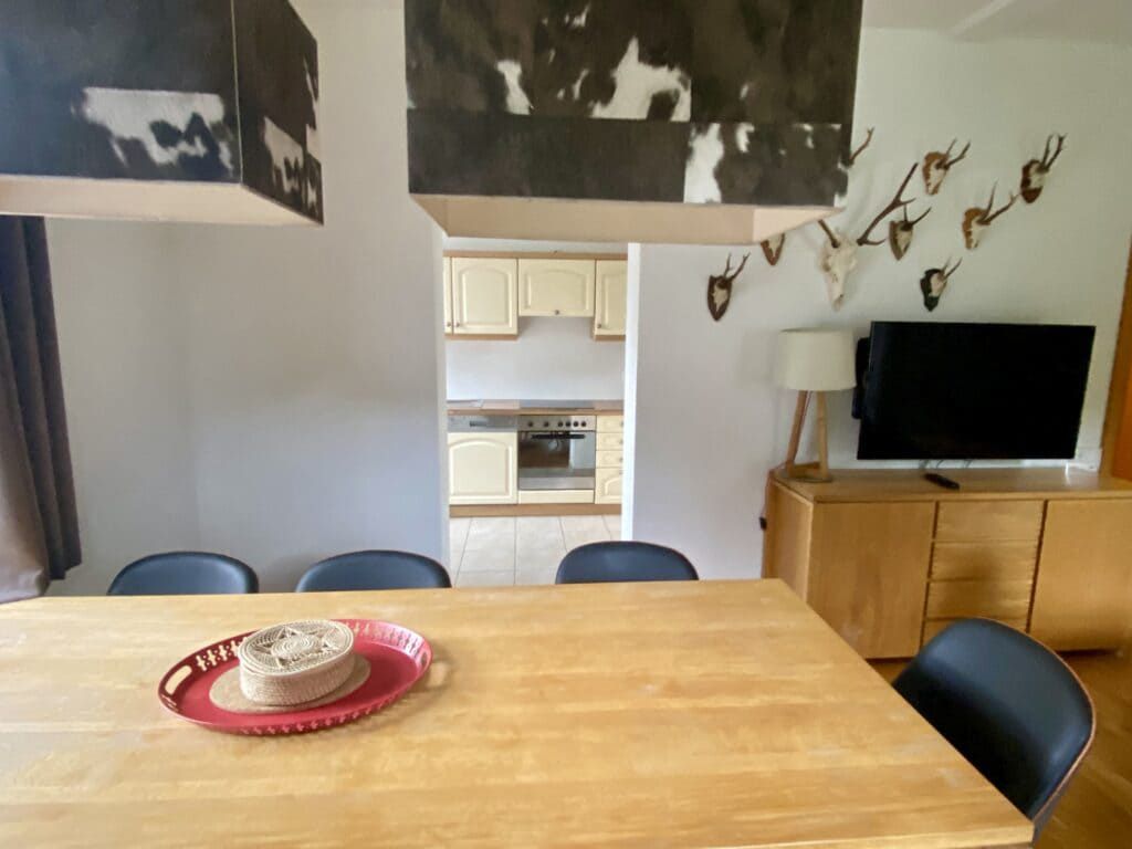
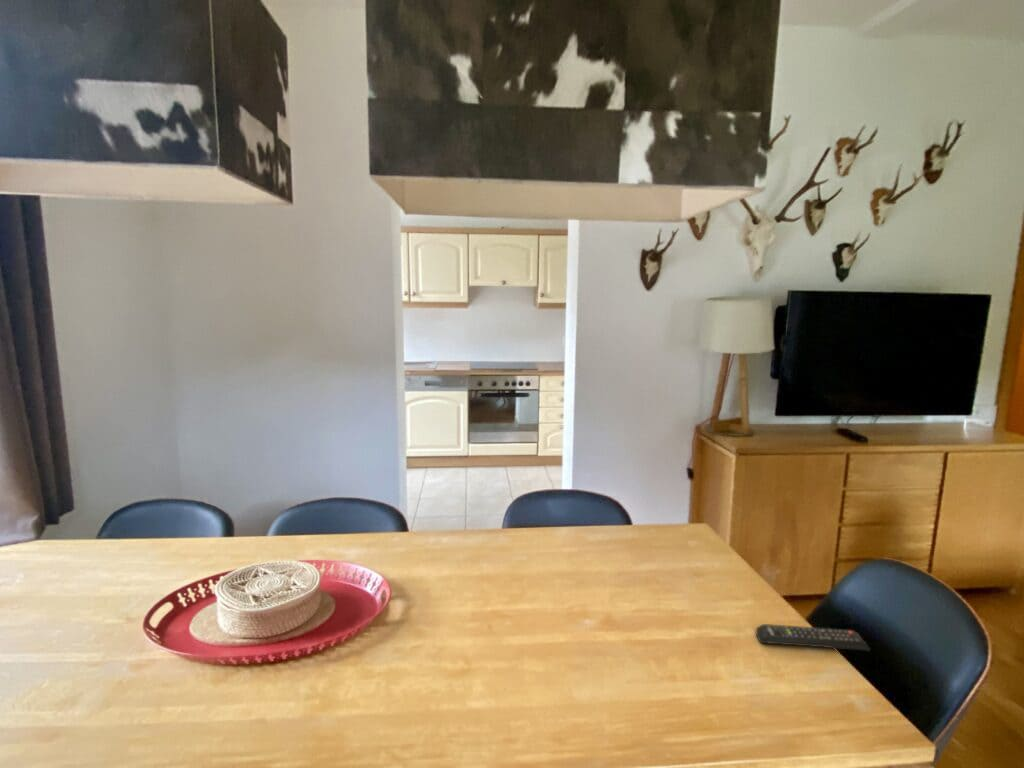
+ remote control [755,623,871,652]
